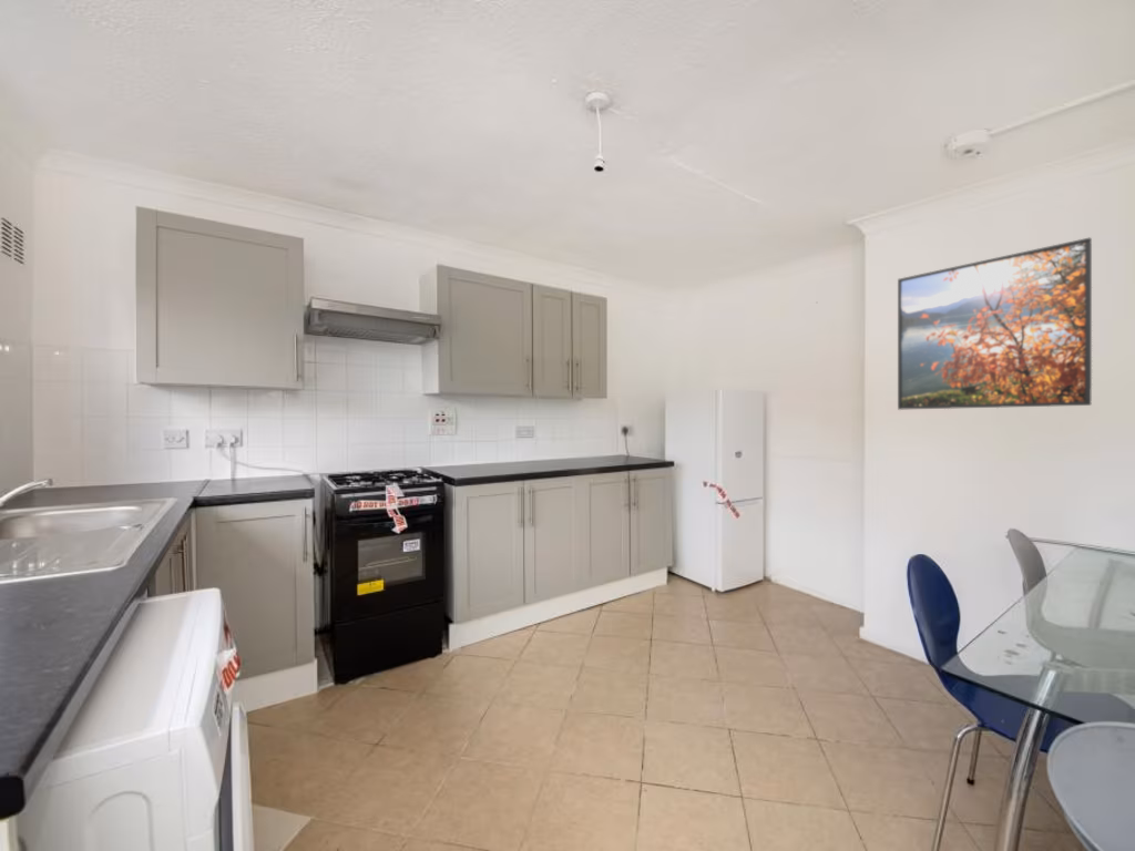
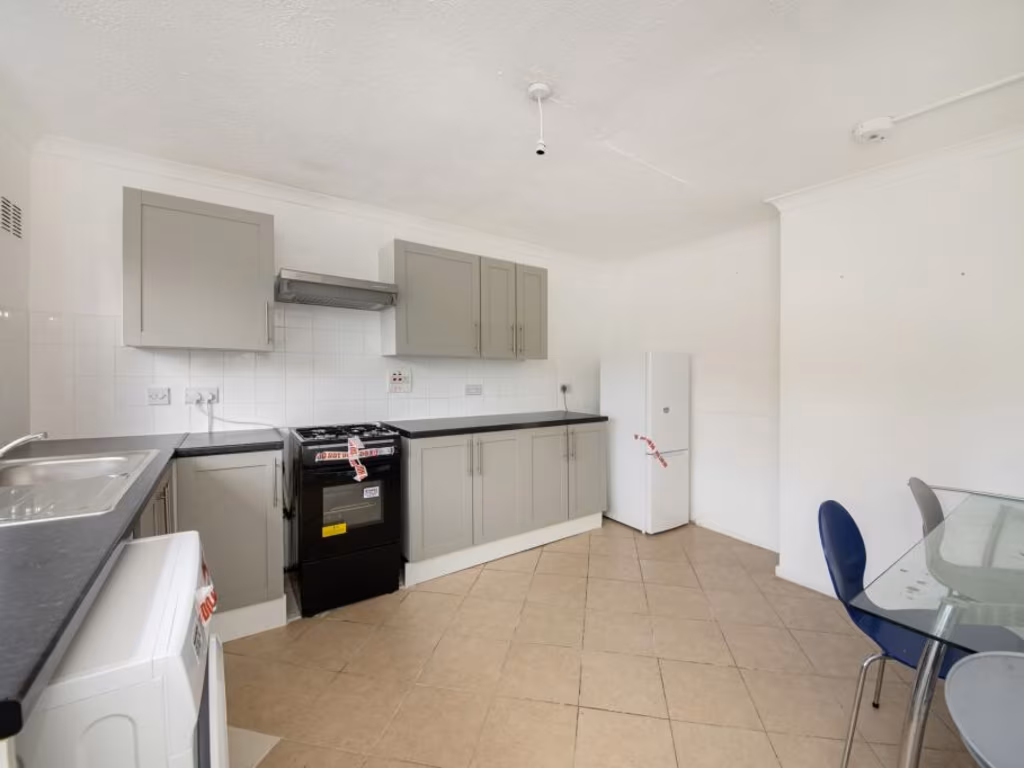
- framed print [897,236,1093,411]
